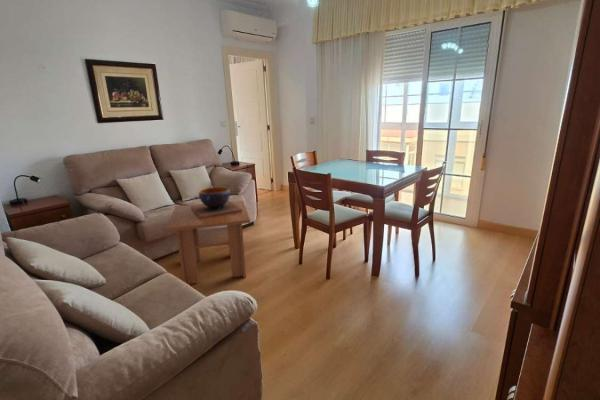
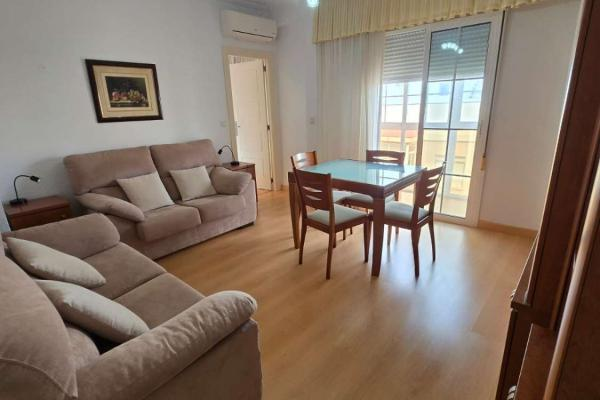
- coffee table [165,200,251,285]
- decorative bowl [191,186,242,219]
